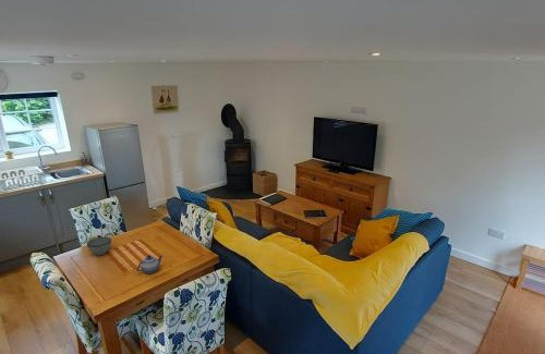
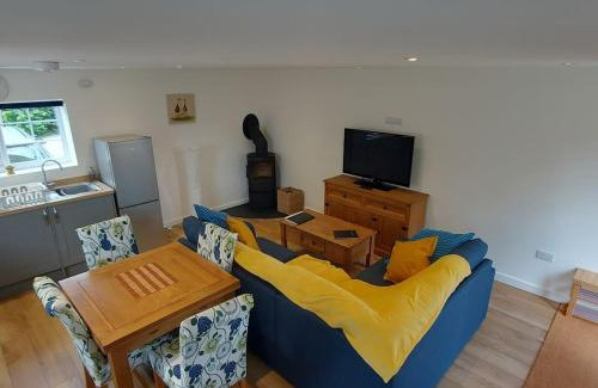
- teapot [135,254,165,274]
- bowl [86,236,112,256]
